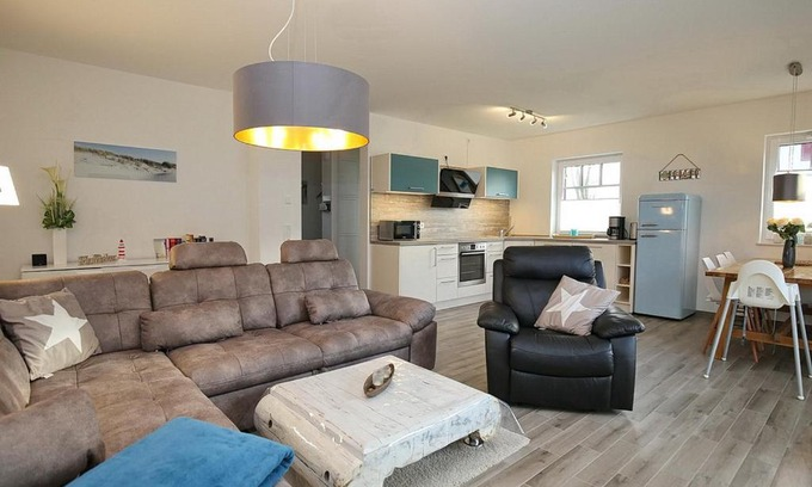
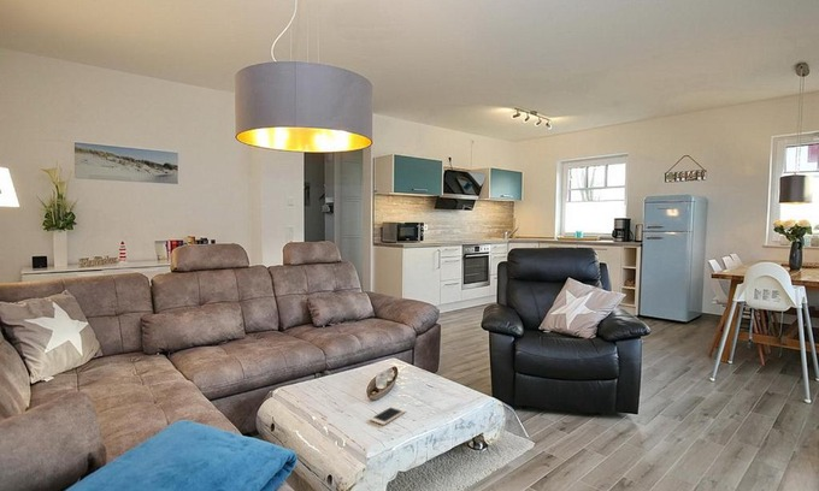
+ cell phone [369,404,407,426]
